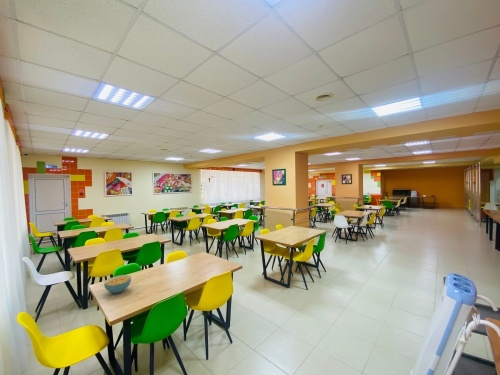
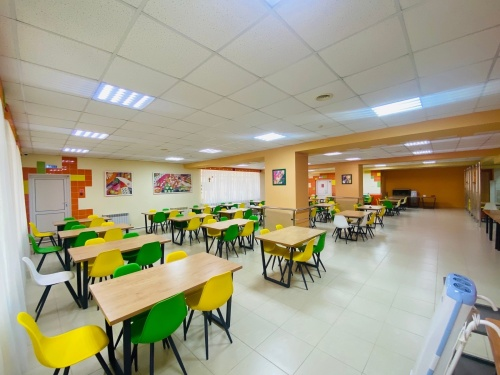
- cereal bowl [103,274,132,294]
